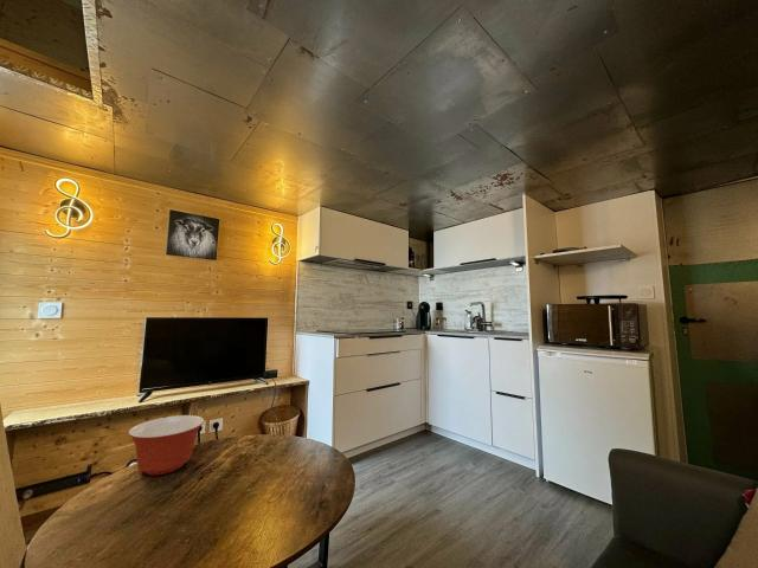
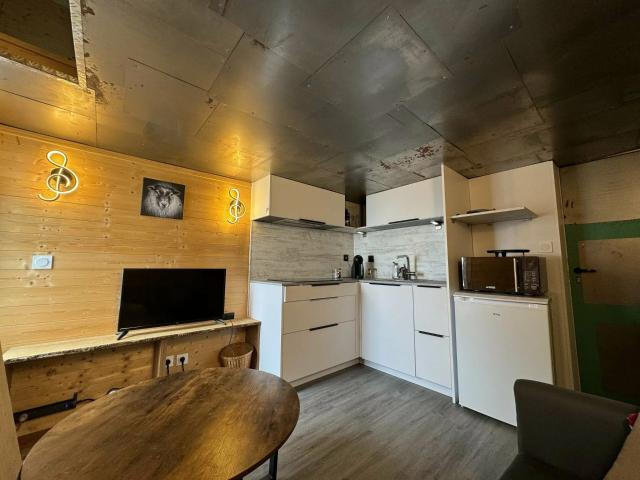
- mixing bowl [127,414,205,477]
